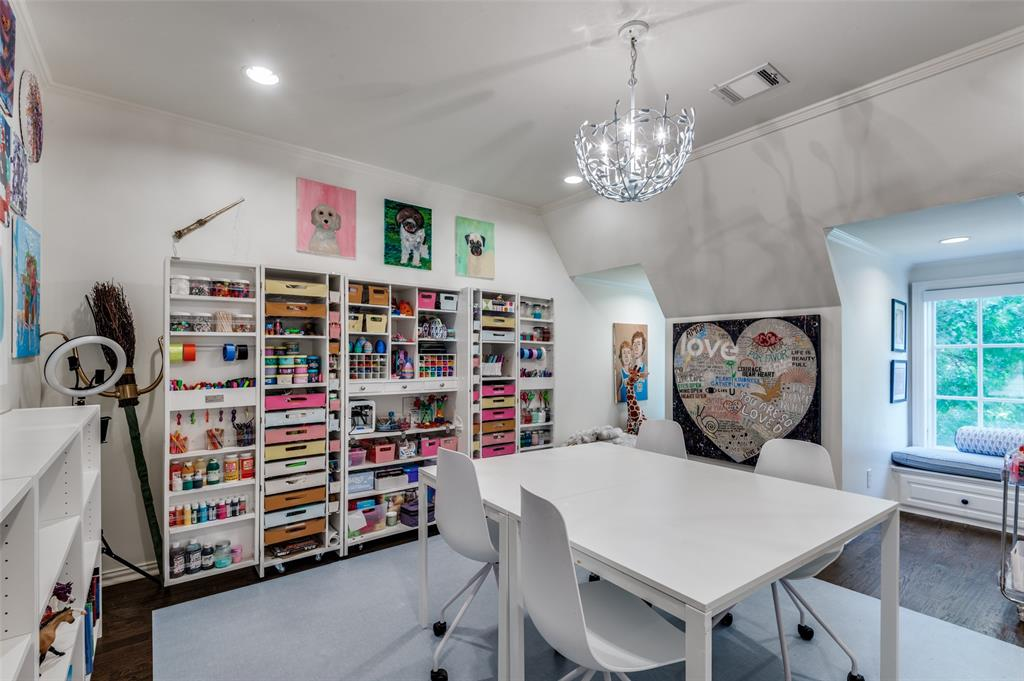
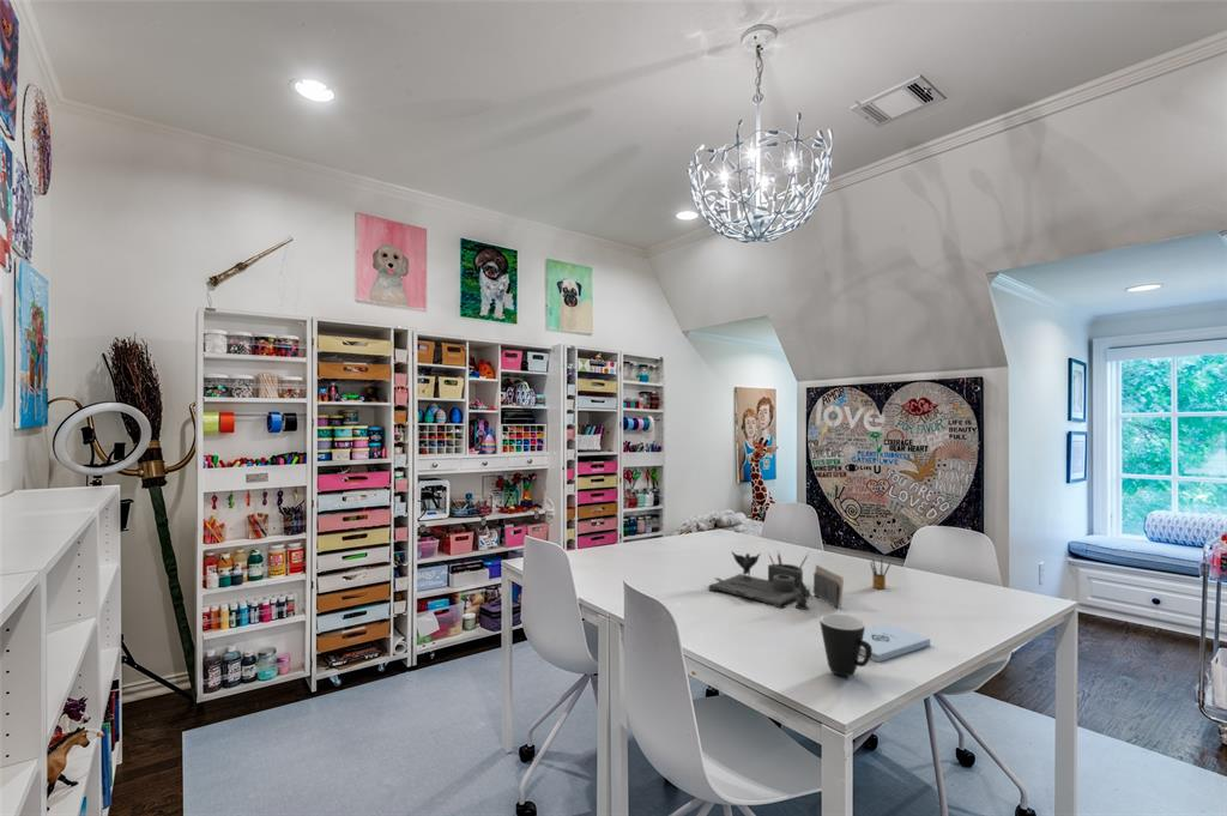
+ notepad [859,623,931,663]
+ desk organizer [707,550,845,611]
+ mug [818,612,872,677]
+ pencil box [869,557,891,590]
